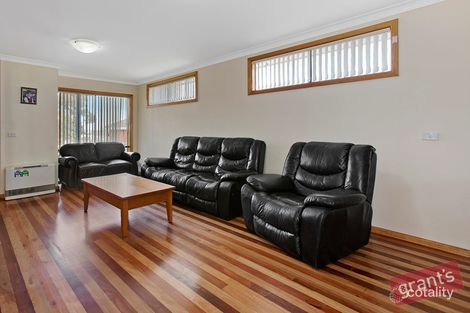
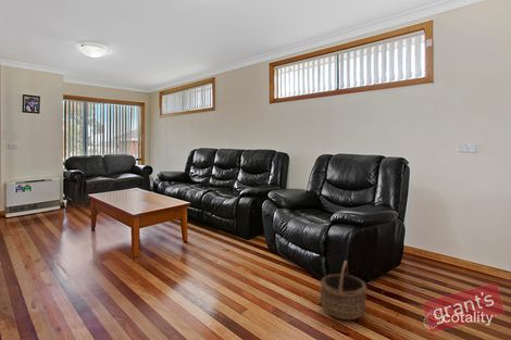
+ wicker basket [320,260,367,320]
